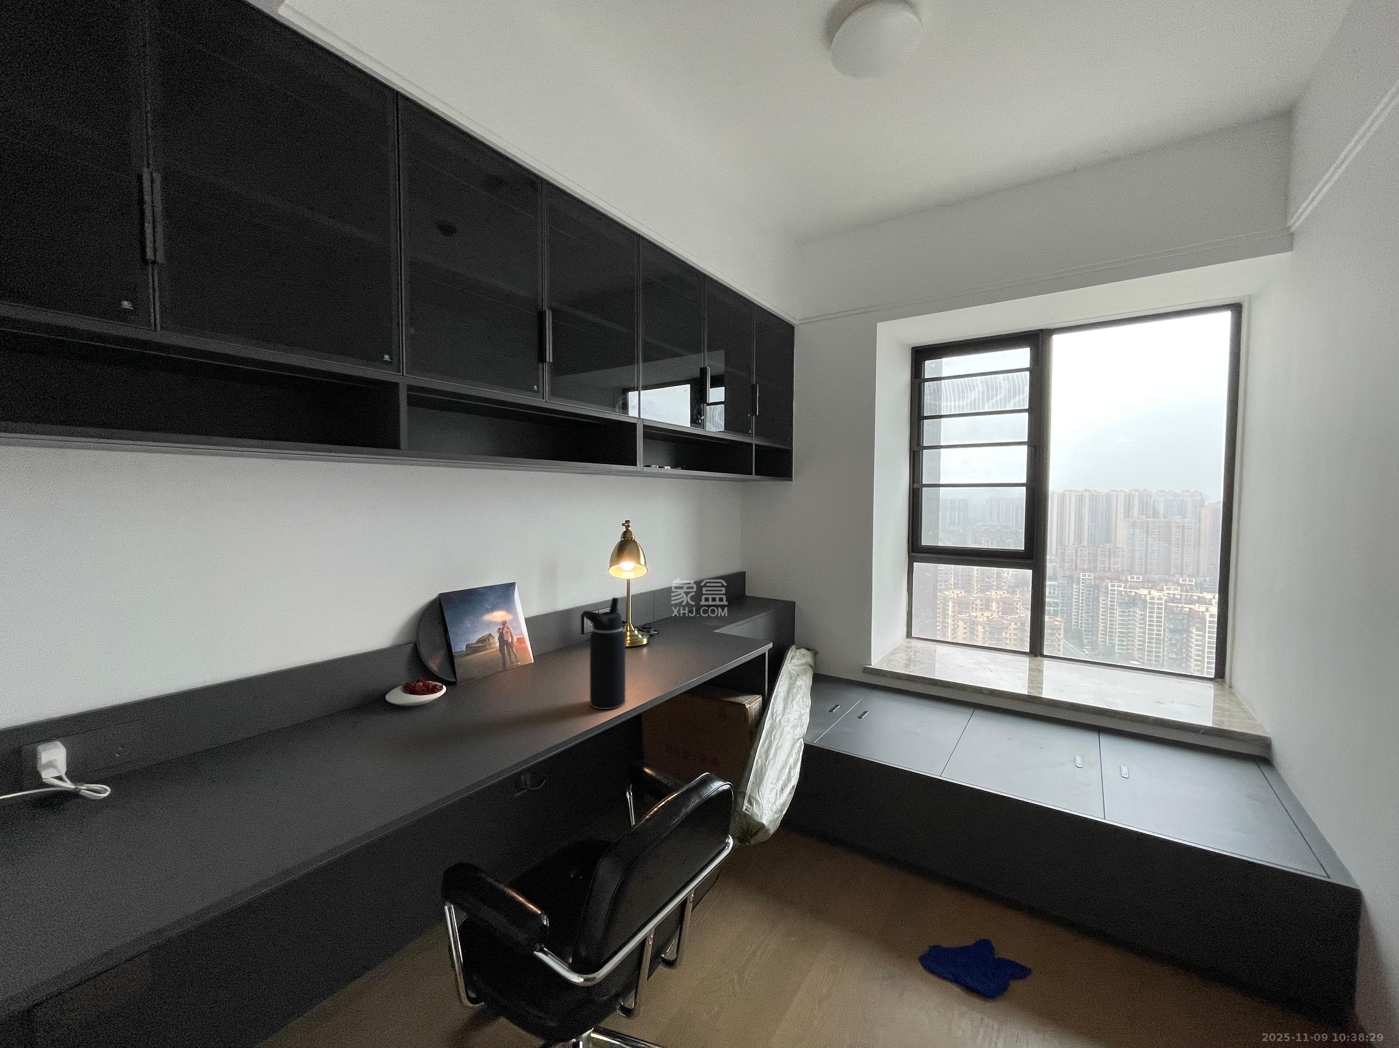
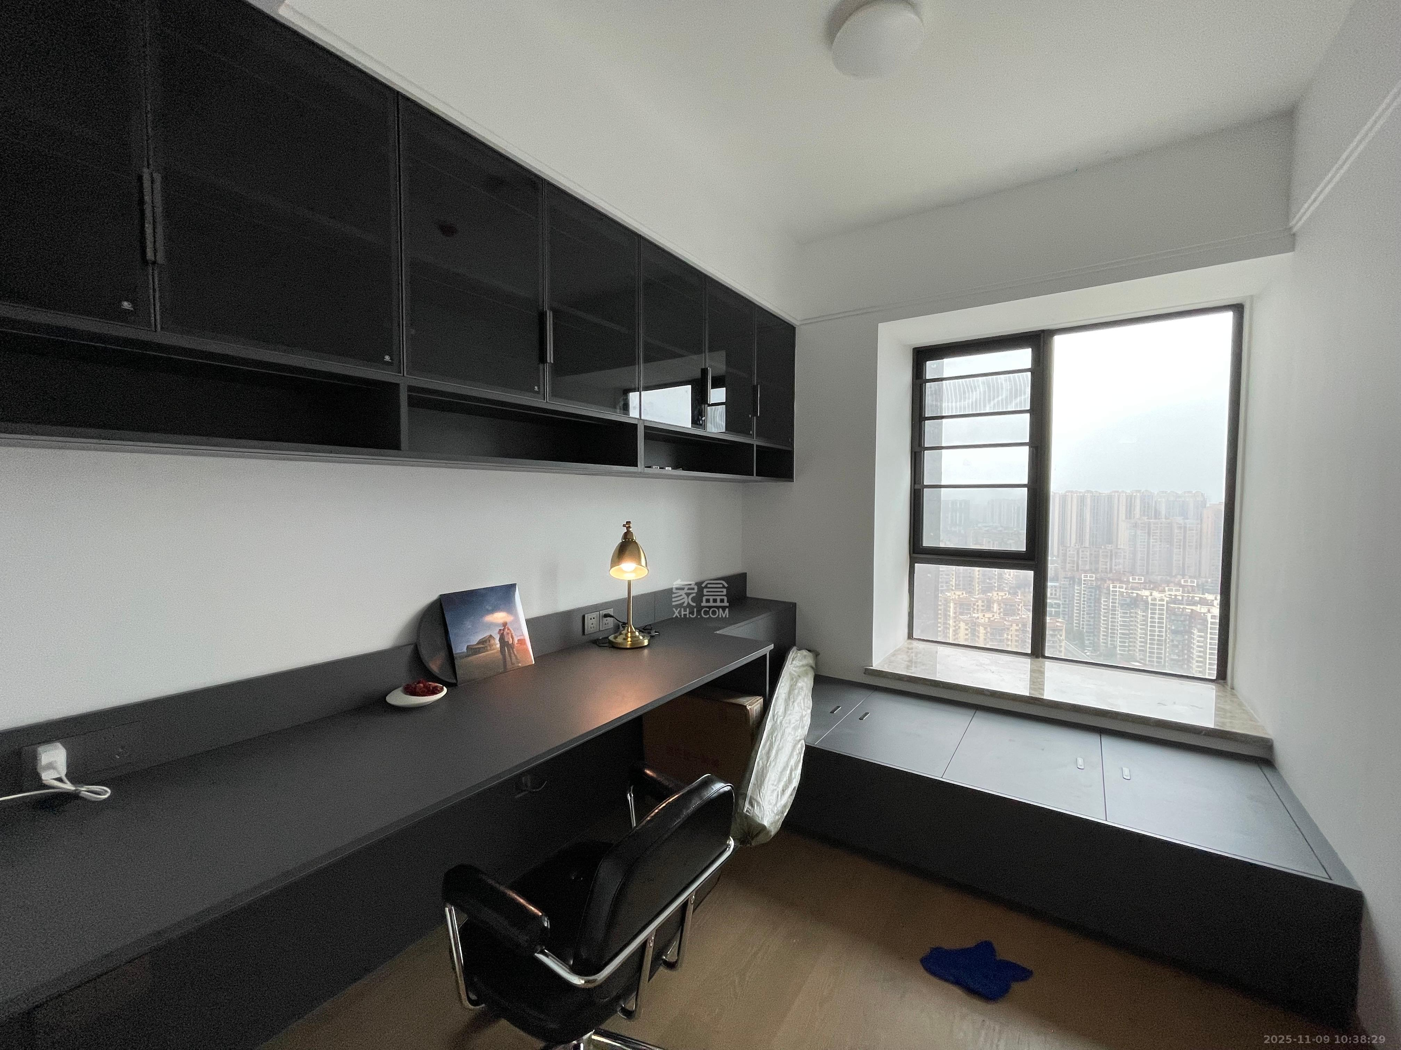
- water bottle [582,597,626,710]
